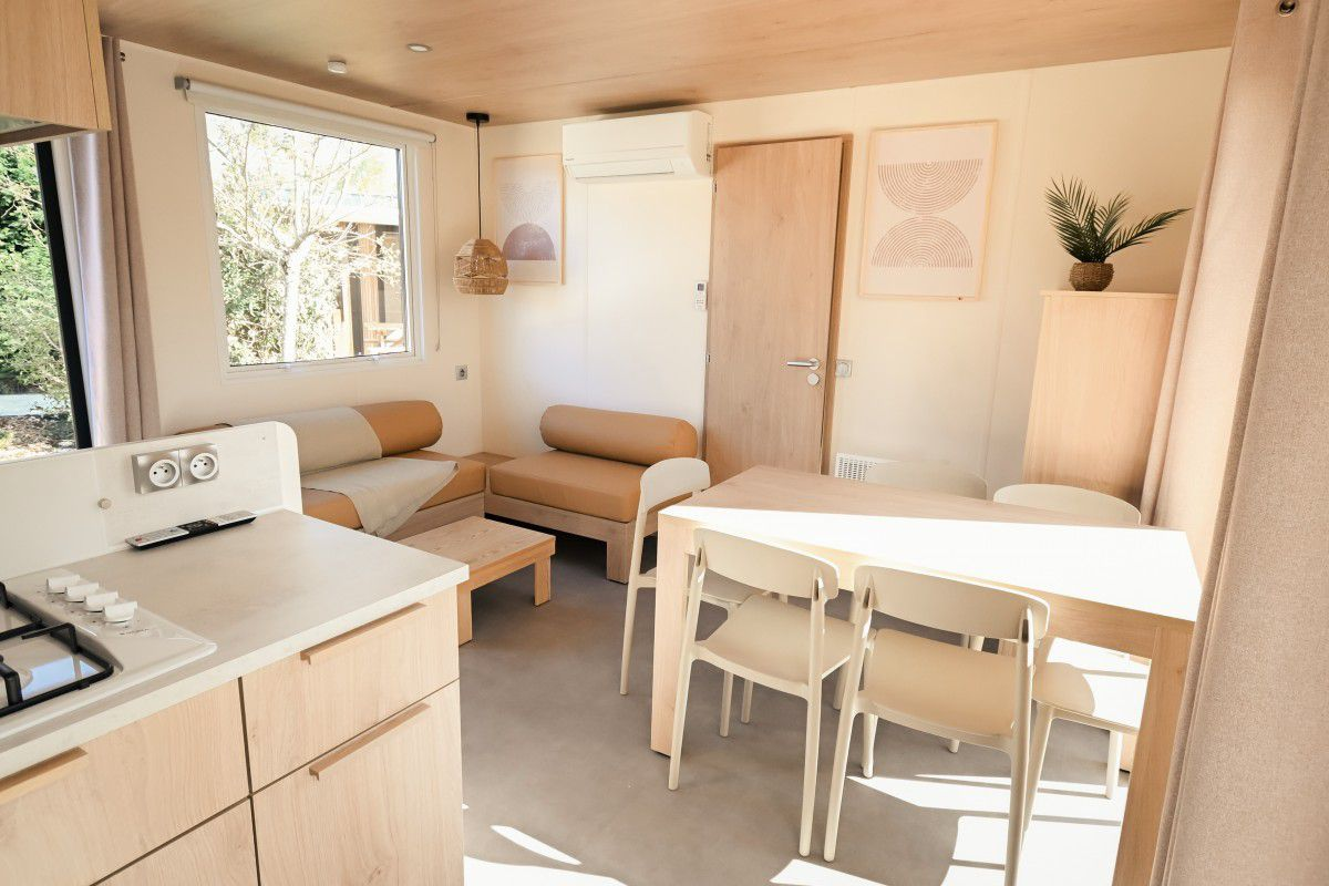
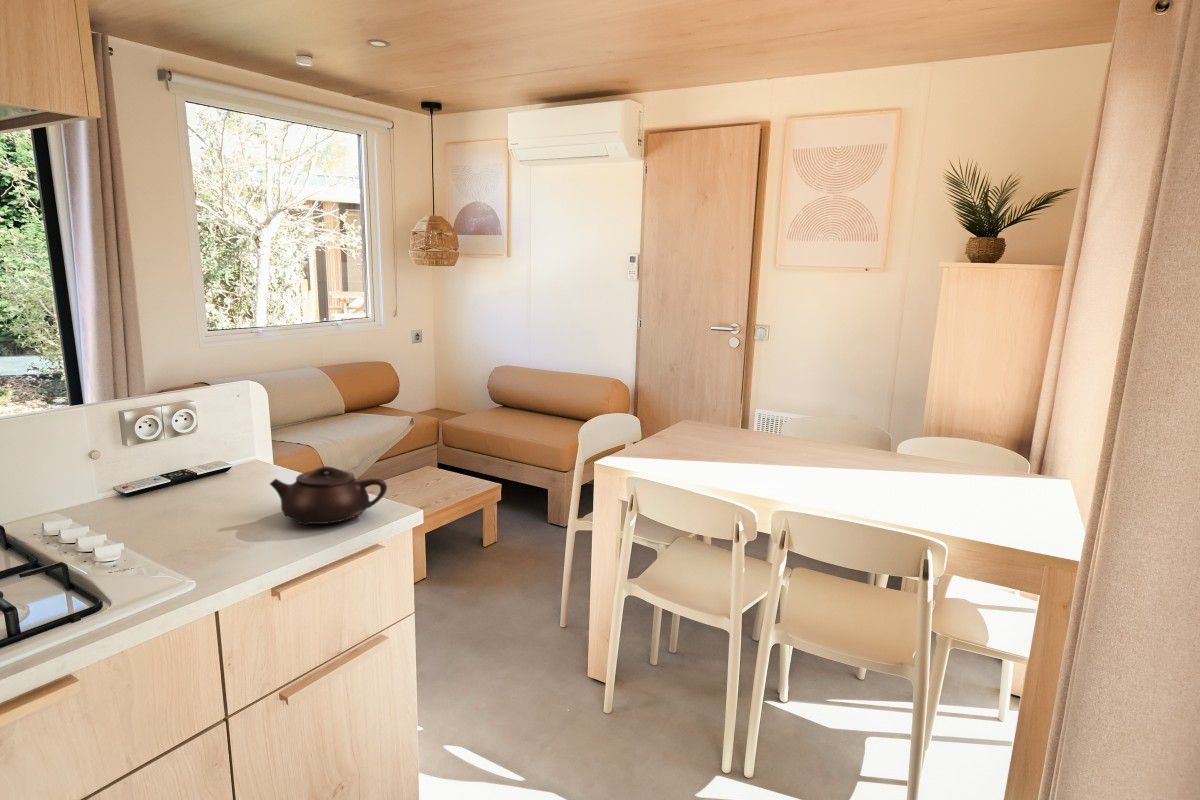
+ teapot [269,465,388,526]
